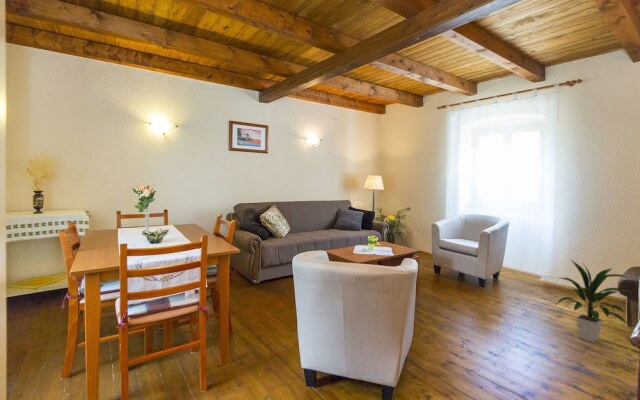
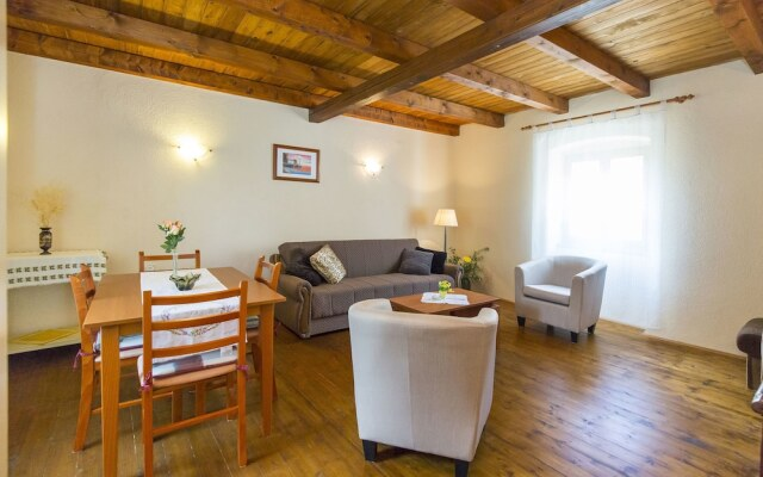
- indoor plant [554,259,632,343]
